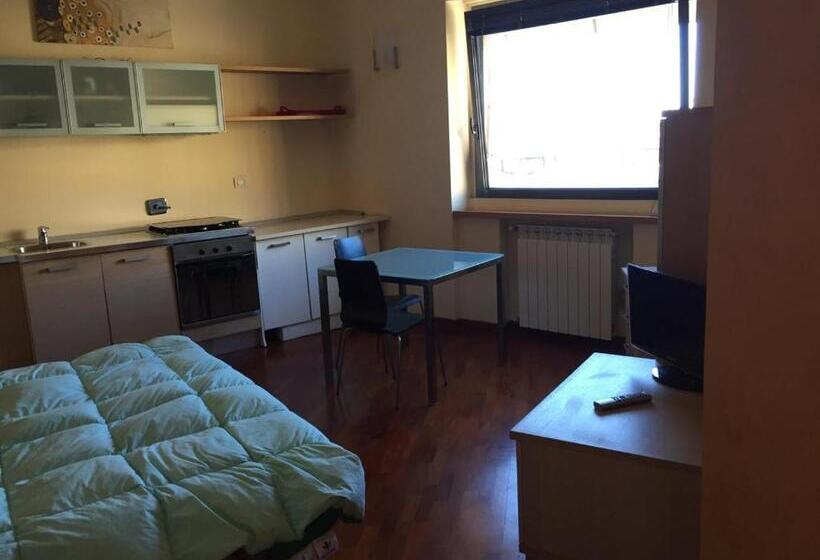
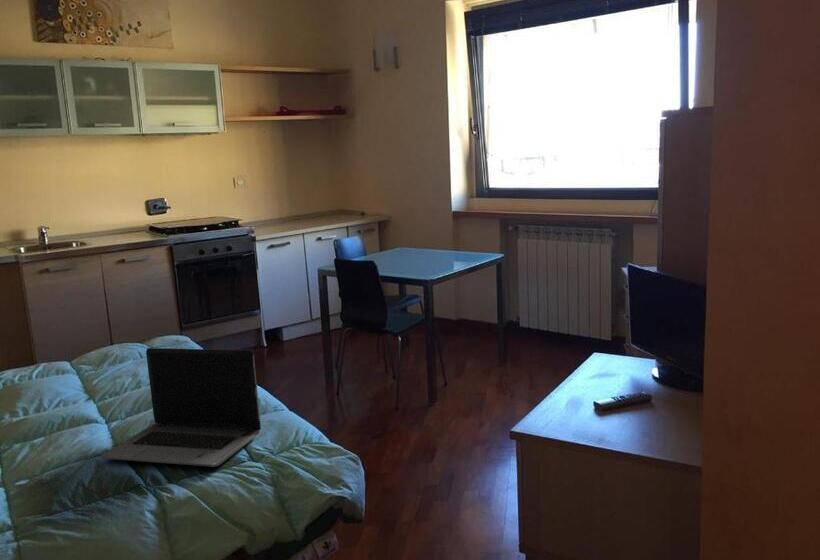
+ laptop computer [100,347,262,468]
